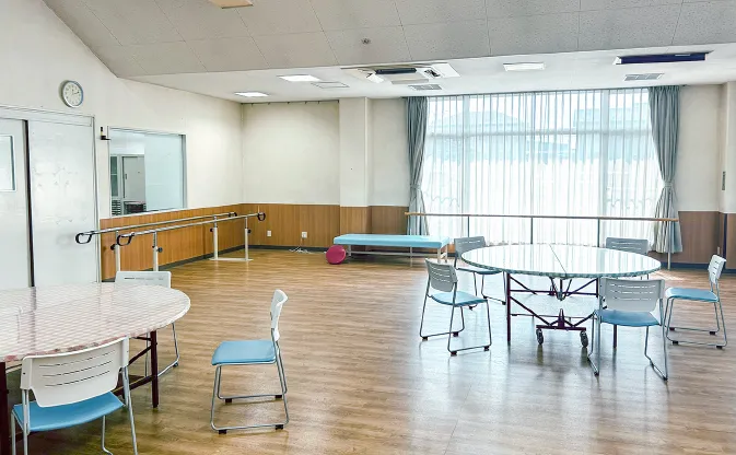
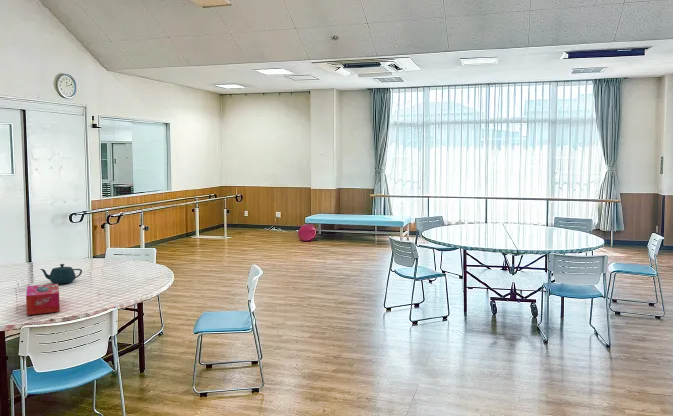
+ teapot [39,263,83,285]
+ tissue box [25,283,61,316]
